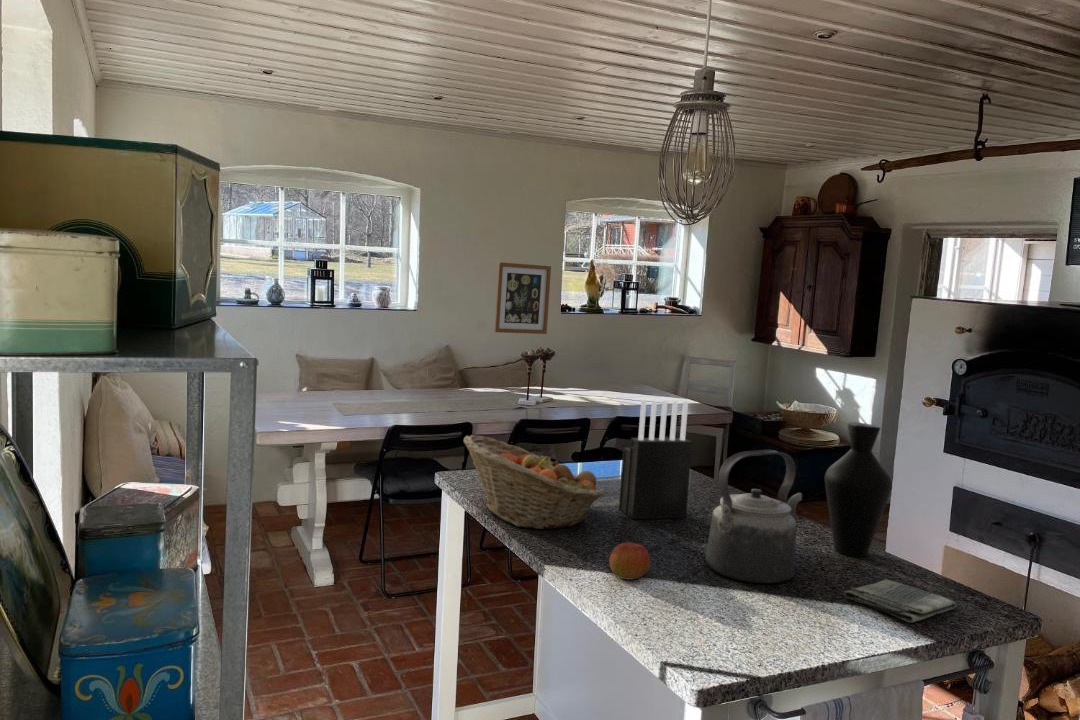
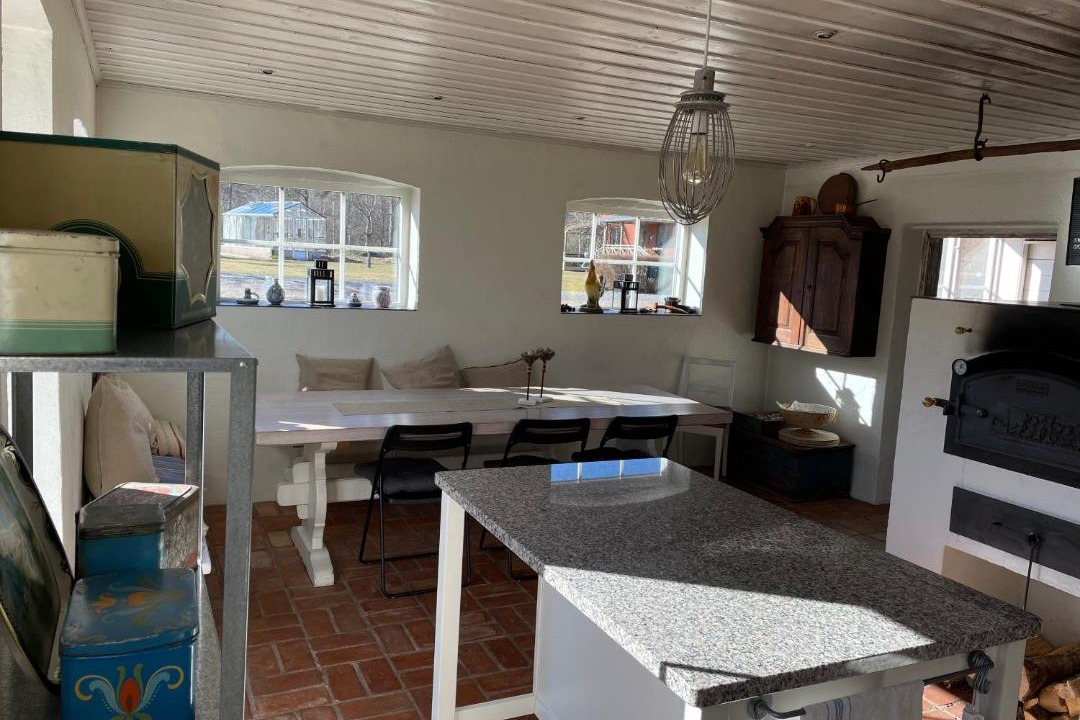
- vase [824,422,893,558]
- kettle [705,449,803,584]
- apple [608,542,651,580]
- fruit basket [463,434,605,530]
- dish towel [843,578,957,623]
- wall art [494,261,552,335]
- knife block [618,399,694,520]
